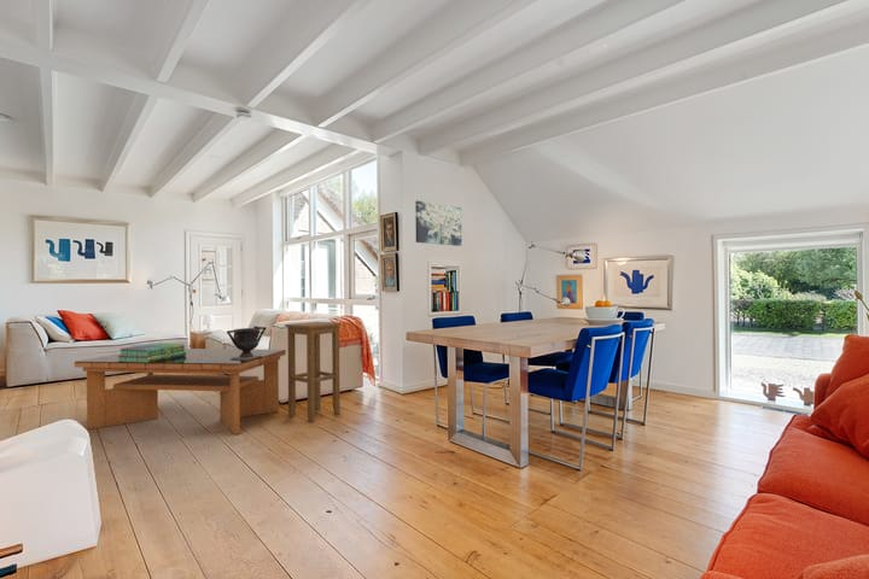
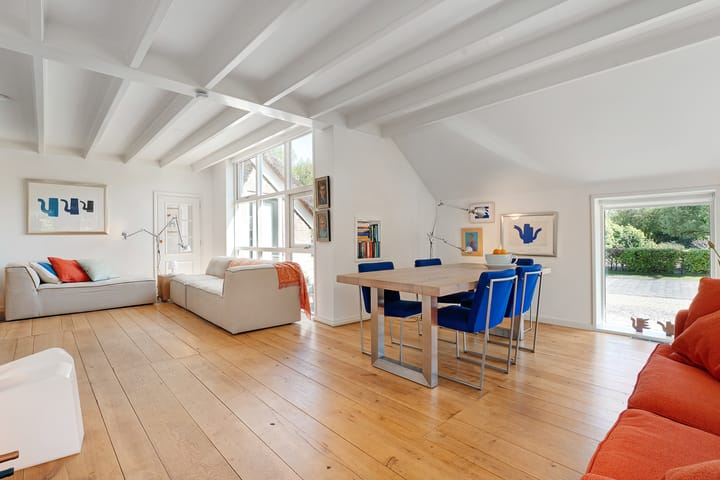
- wall art [414,199,462,247]
- stool [284,321,343,423]
- stack of books [117,343,186,363]
- decorative urn [226,324,268,359]
- coffee table [74,347,287,435]
